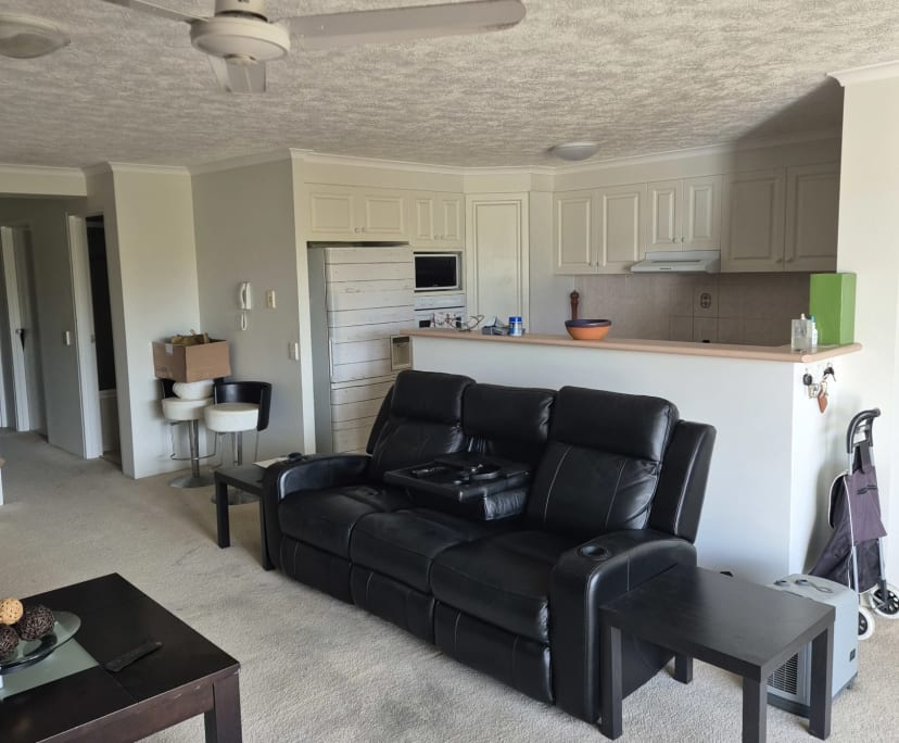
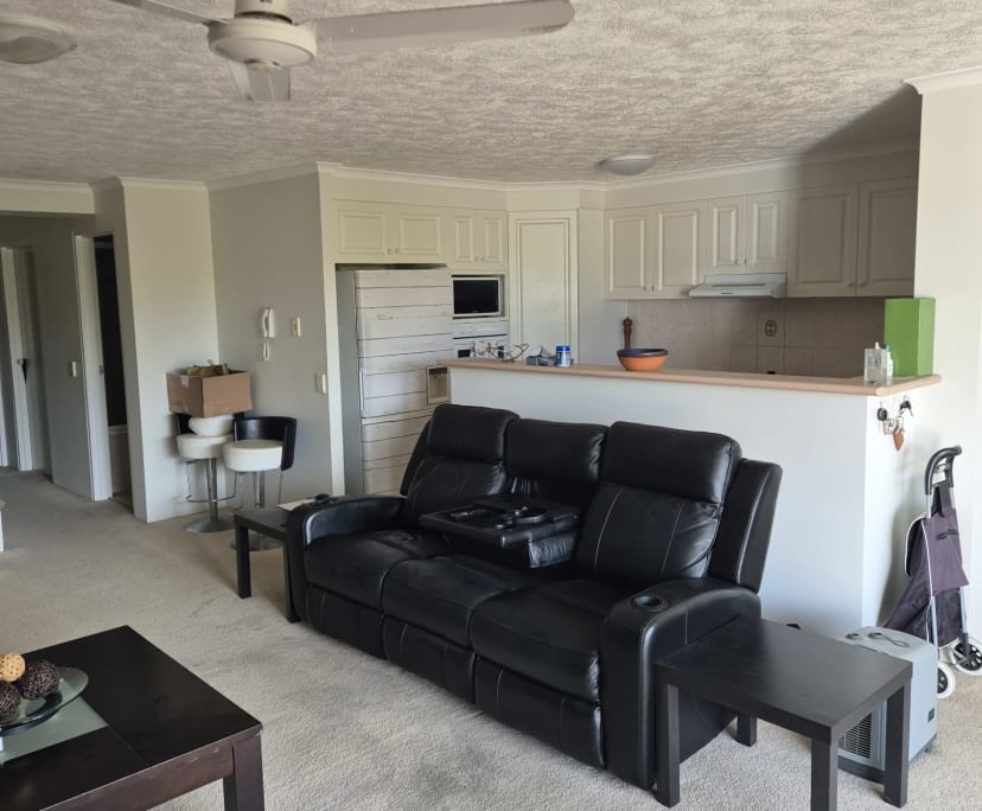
- remote control [105,641,163,672]
